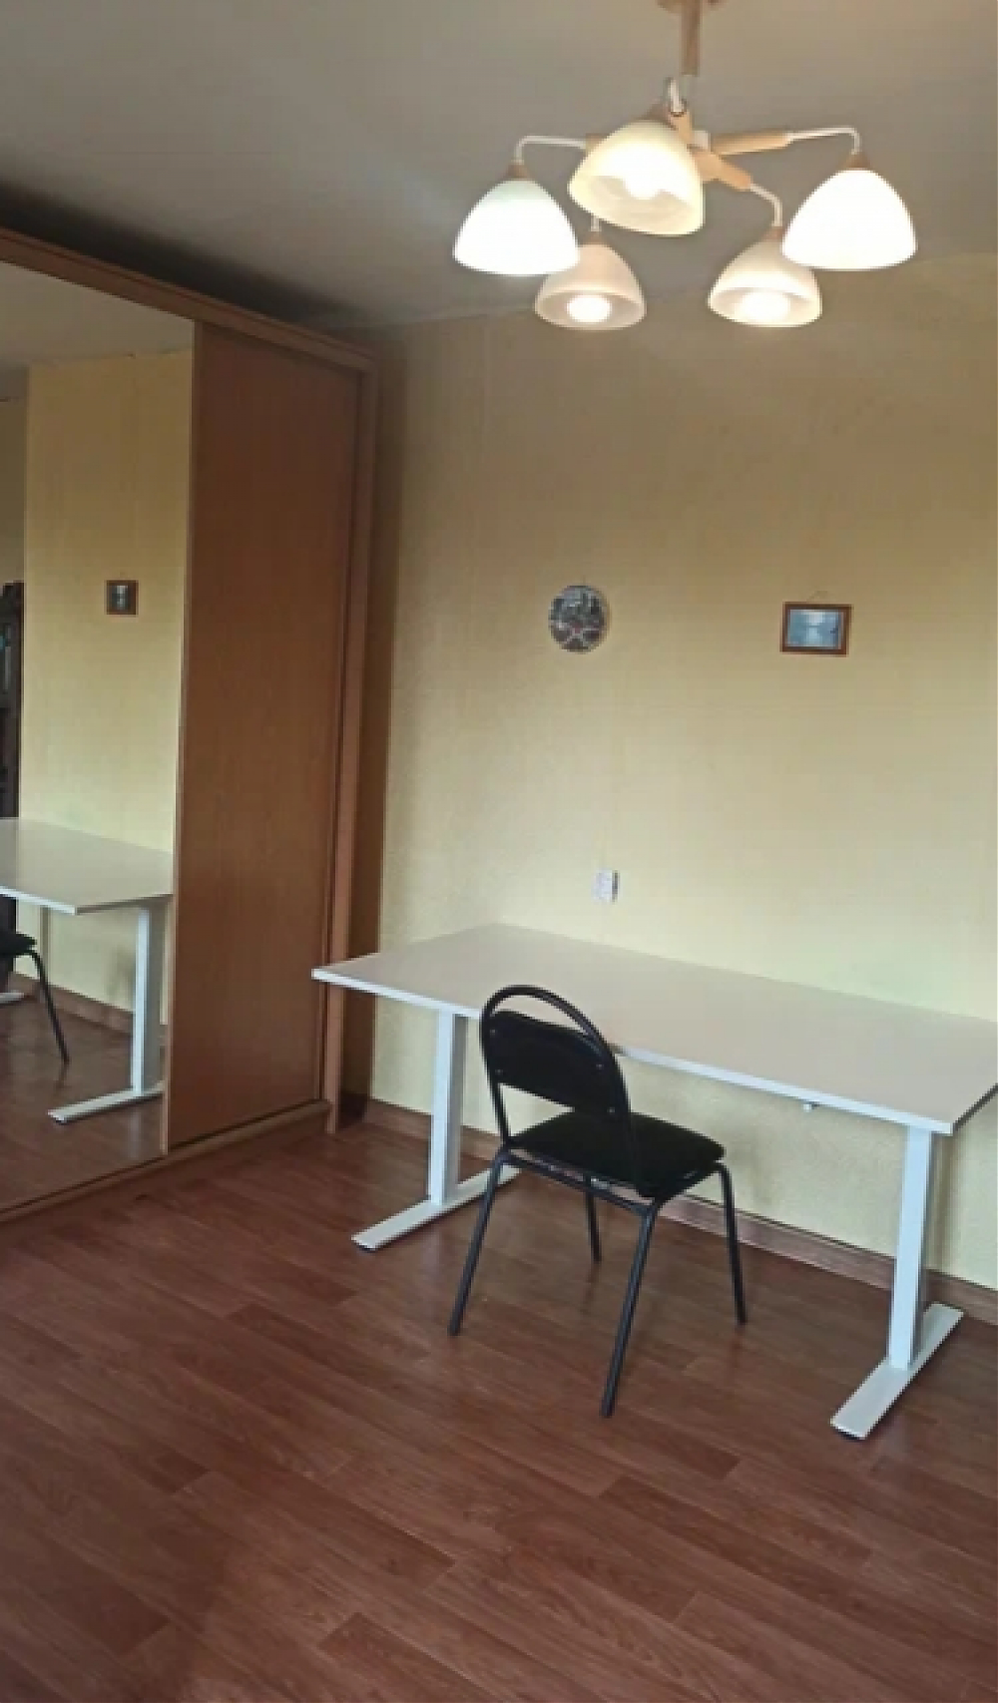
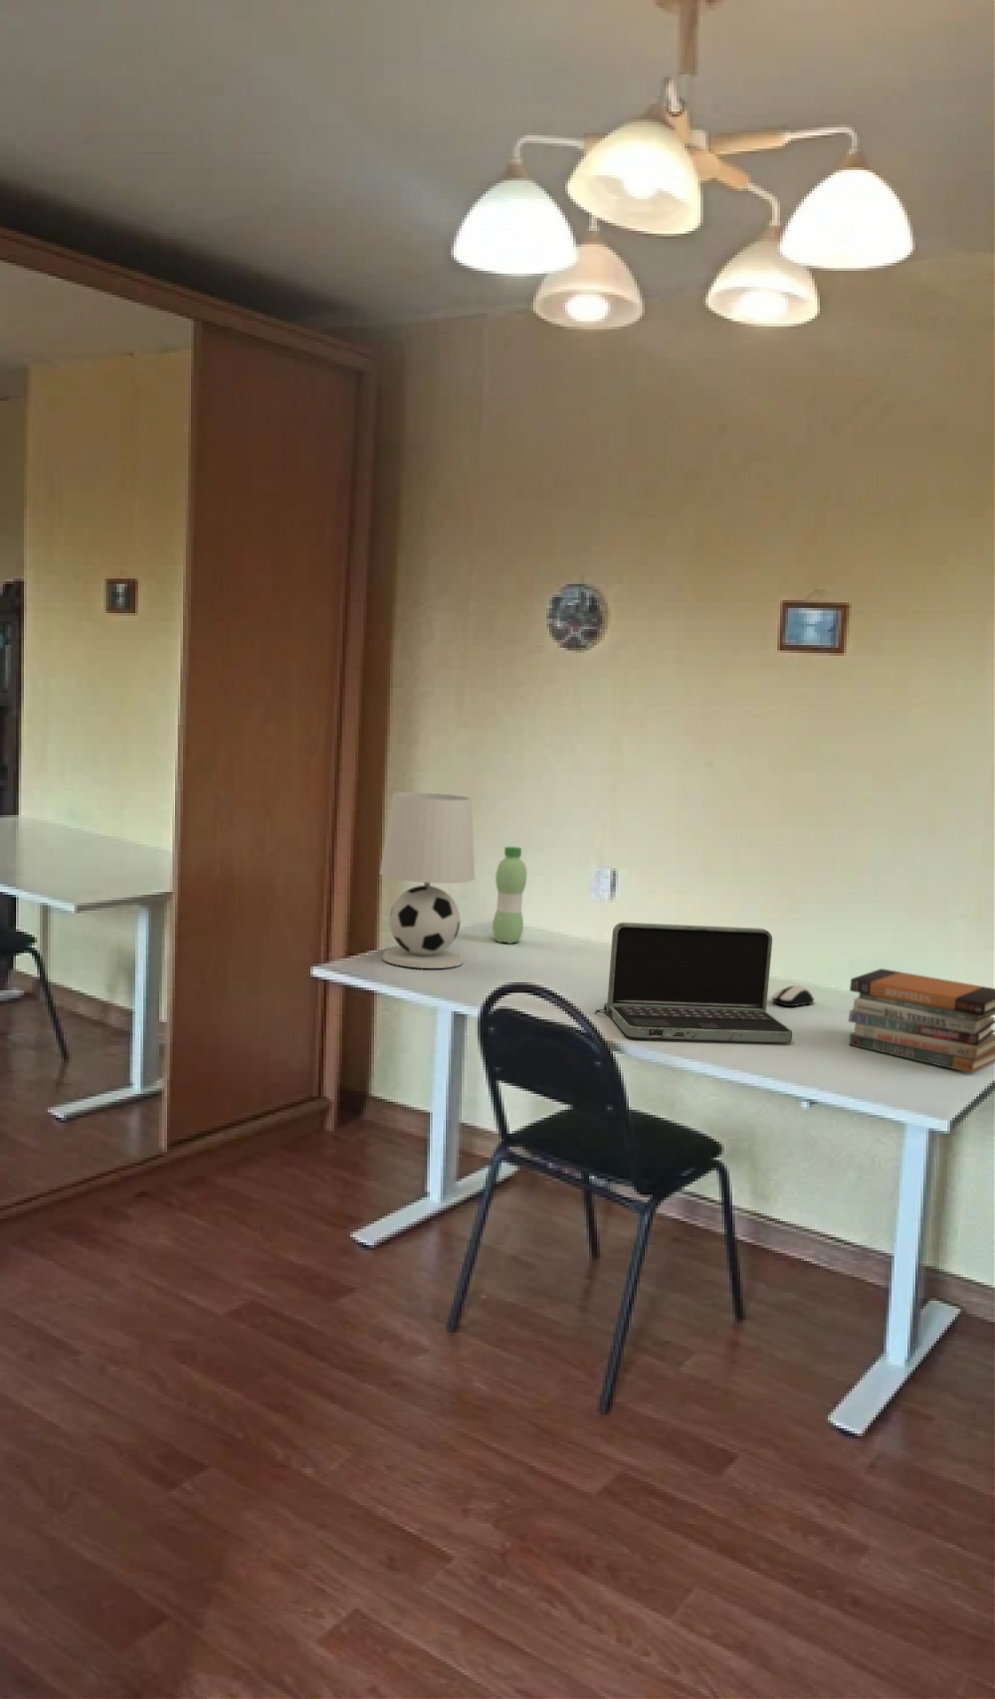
+ laptop [595,922,792,1044]
+ book stack [848,968,995,1073]
+ table lamp [379,791,476,969]
+ computer mouse [771,985,816,1007]
+ water bottle [492,846,527,944]
